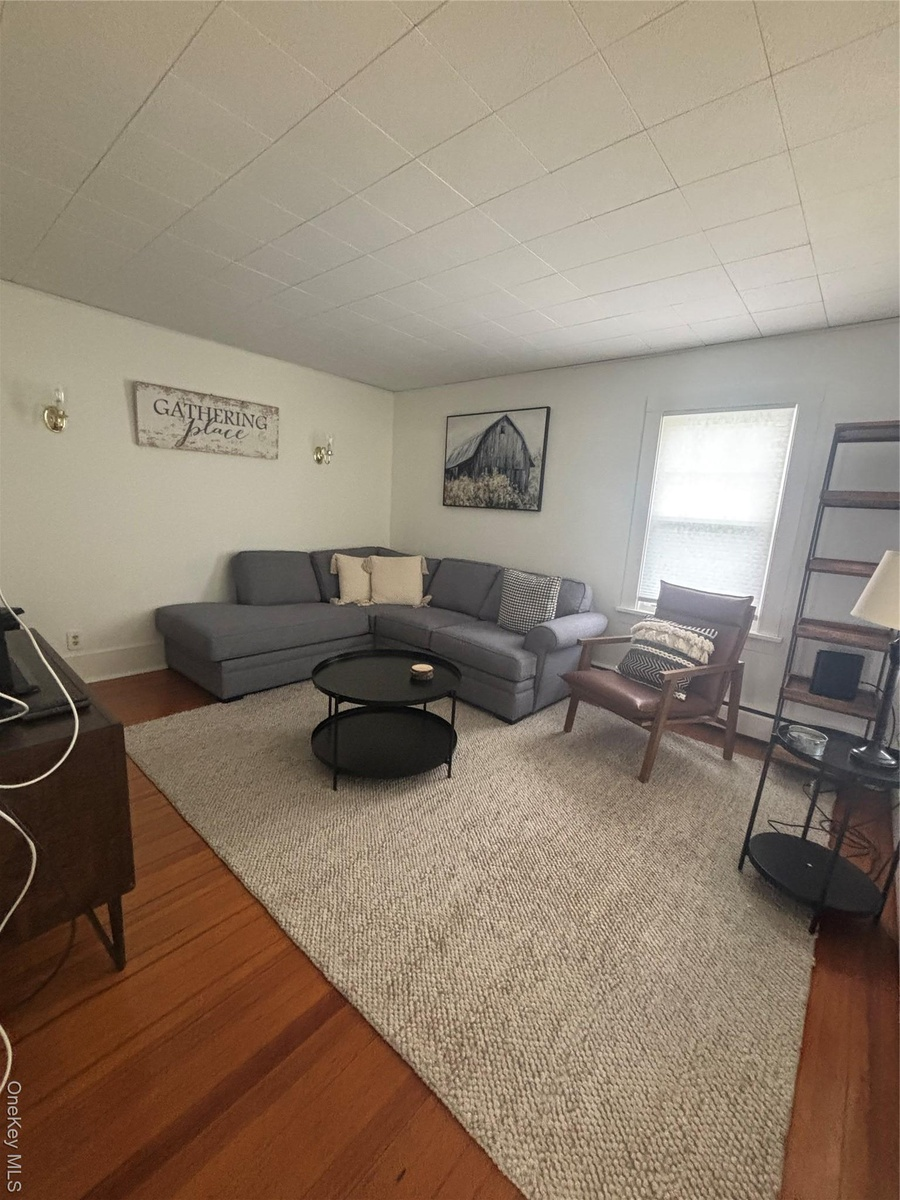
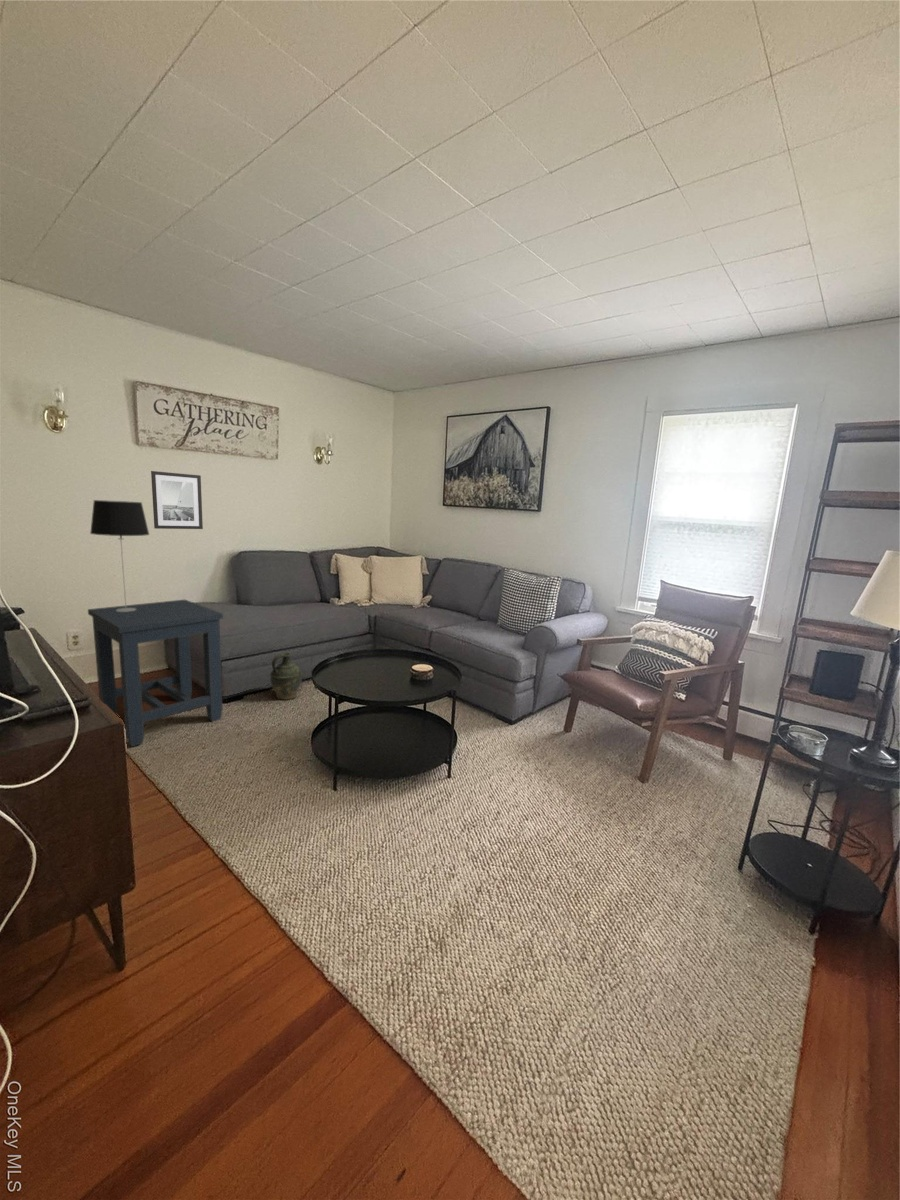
+ wall art [150,470,204,530]
+ side table [87,599,224,747]
+ ceramic jug [269,652,303,701]
+ table lamp [89,499,150,612]
